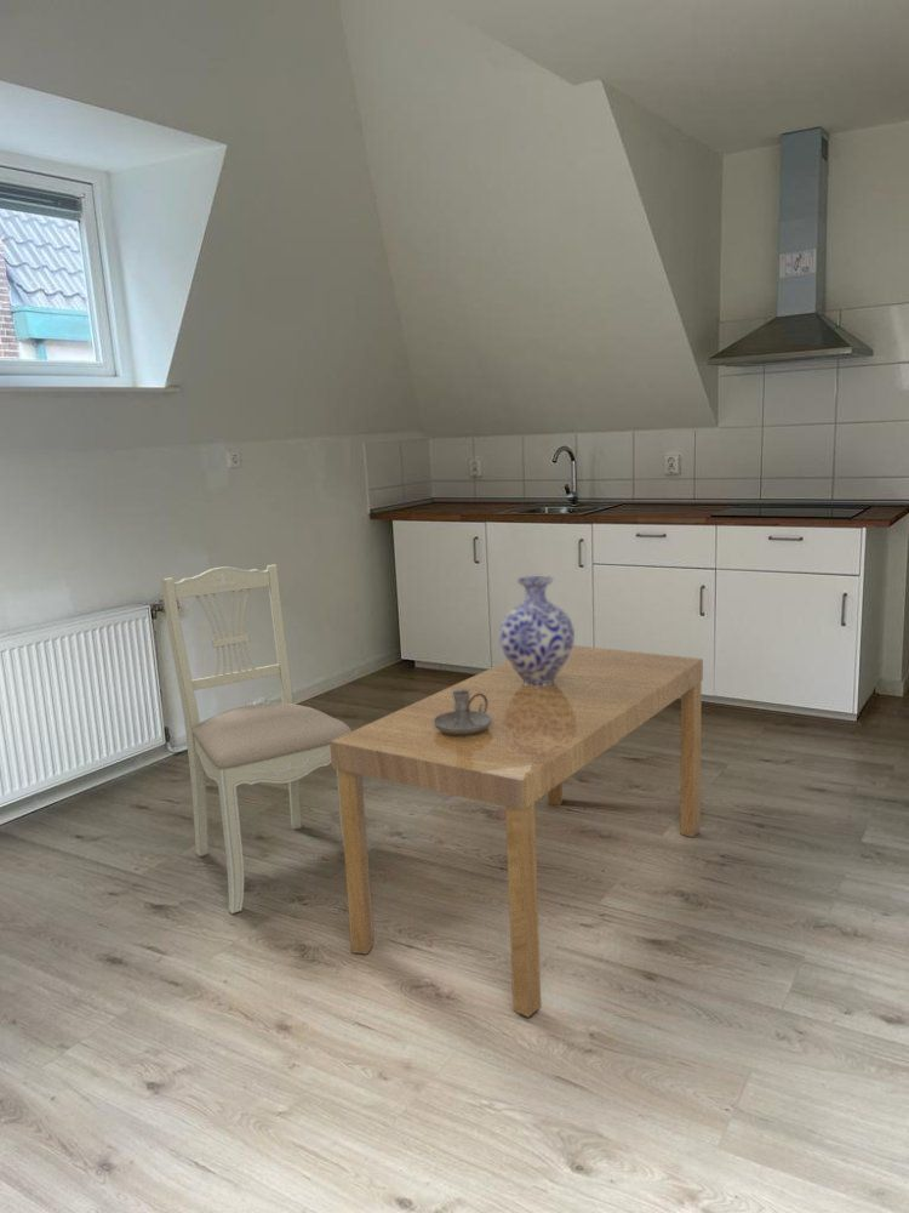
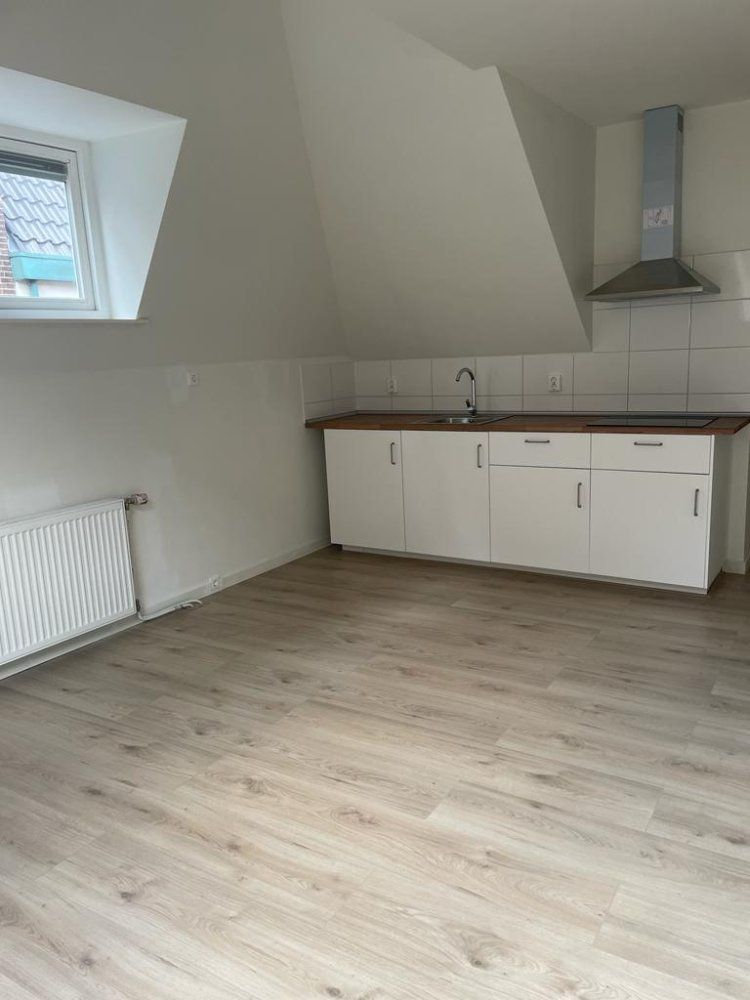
- dining chair [160,563,353,915]
- dining table [330,644,704,1018]
- candle holder [433,690,492,734]
- vase [498,575,576,685]
